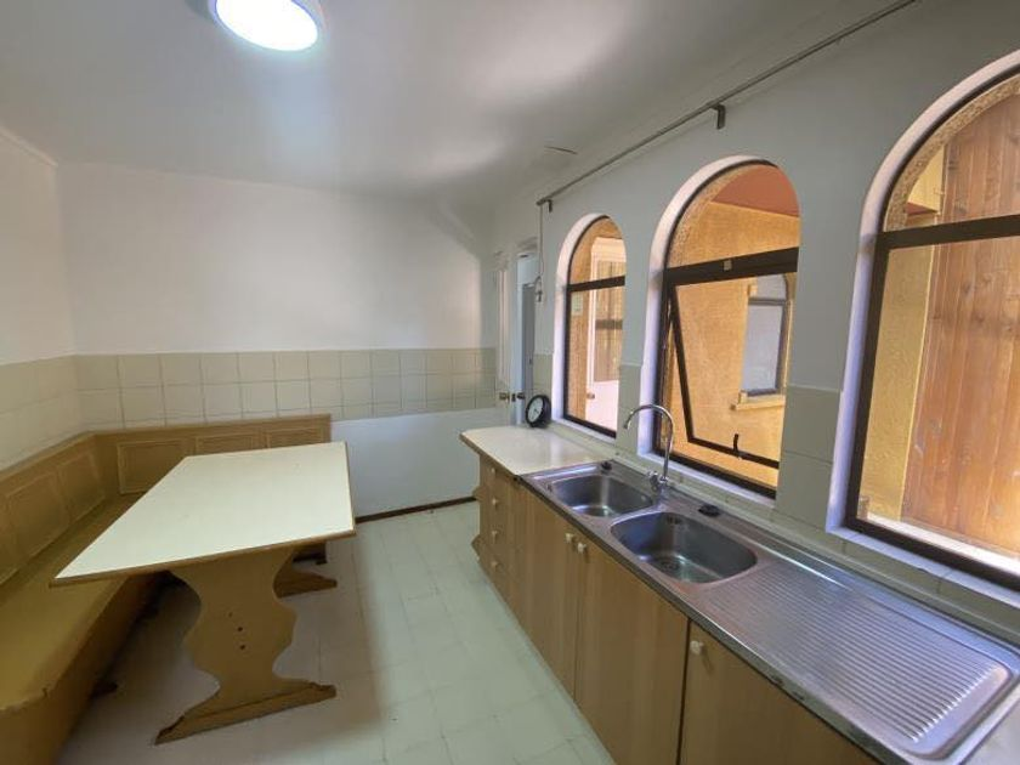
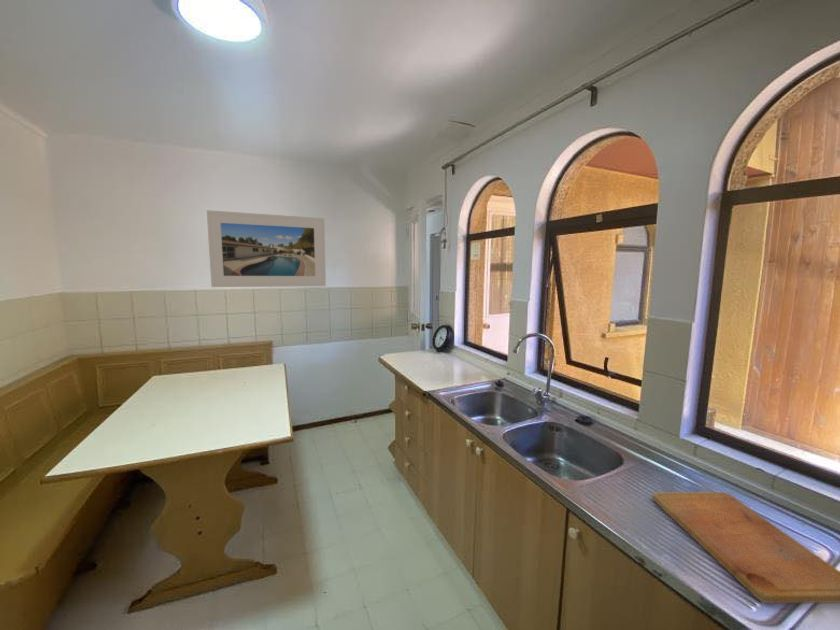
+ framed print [206,209,327,288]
+ cutting board [651,491,840,604]
